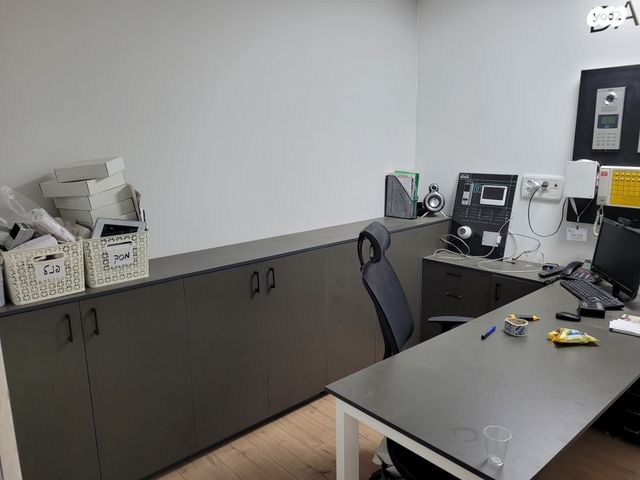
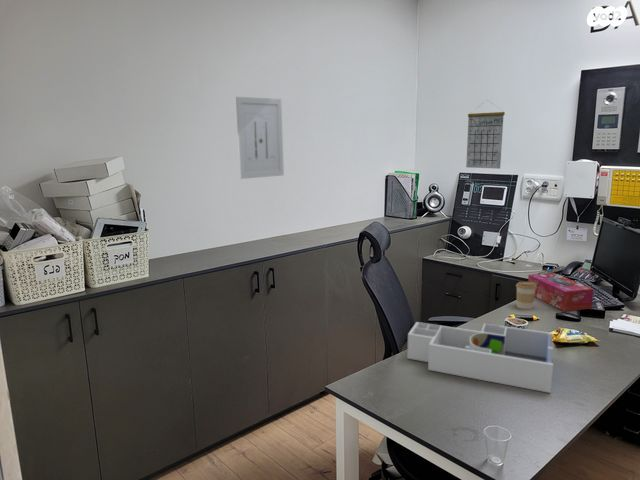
+ desk organizer [406,321,554,394]
+ tissue box [527,272,595,312]
+ wall art [235,96,285,180]
+ coffee cup [515,281,536,310]
+ calendar [465,99,506,170]
